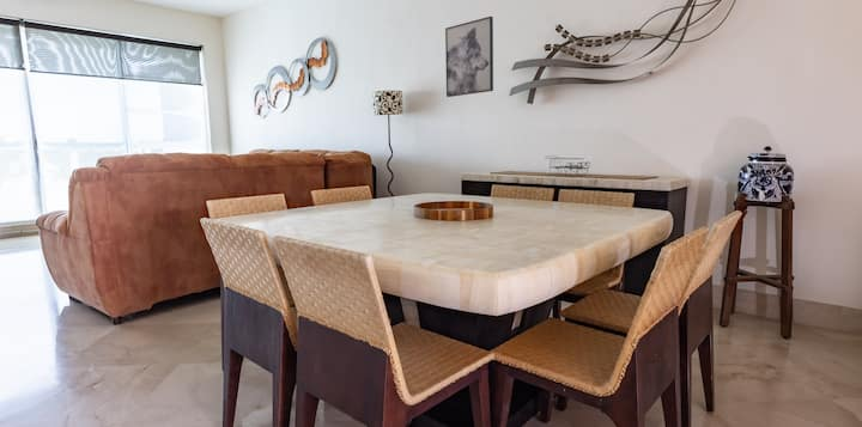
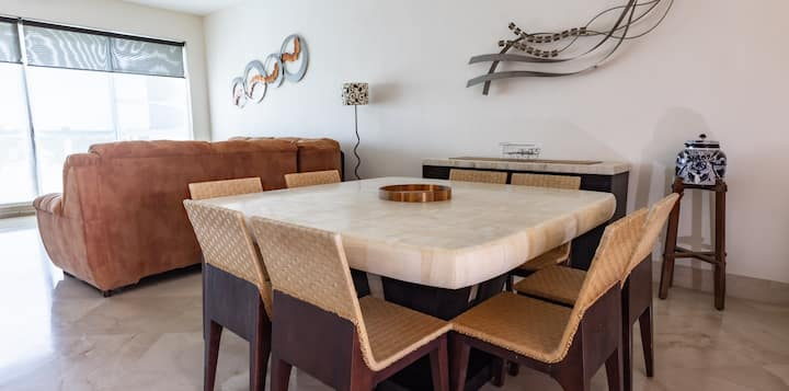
- wall art [444,16,494,98]
